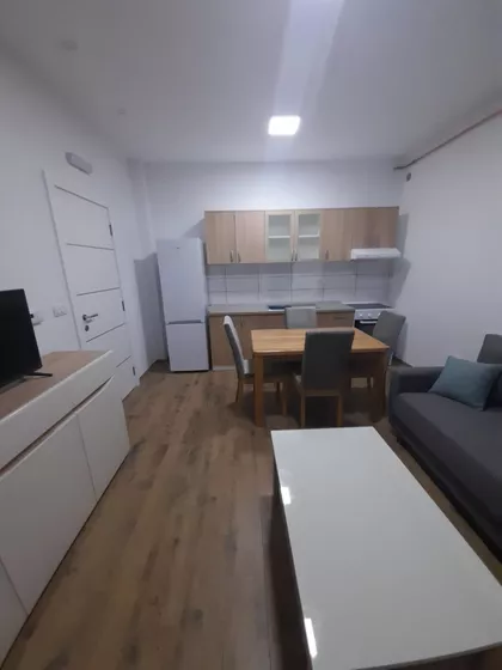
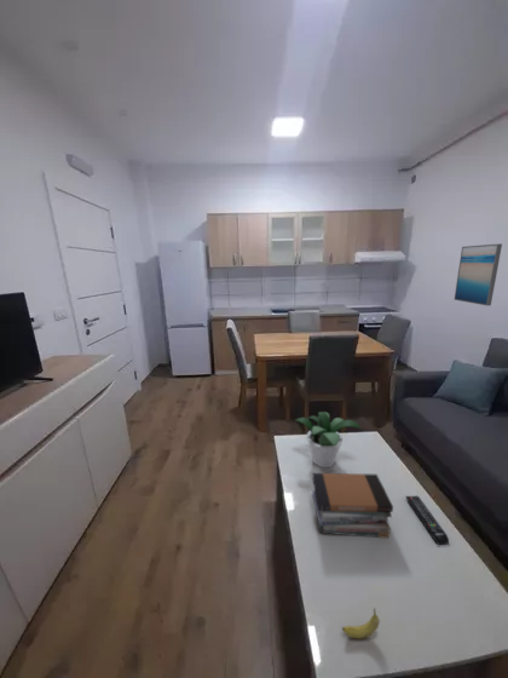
+ remote control [405,495,450,546]
+ fruit [341,607,381,639]
+ potted plant [294,410,362,469]
+ wall art [454,242,503,306]
+ book stack [311,472,394,539]
